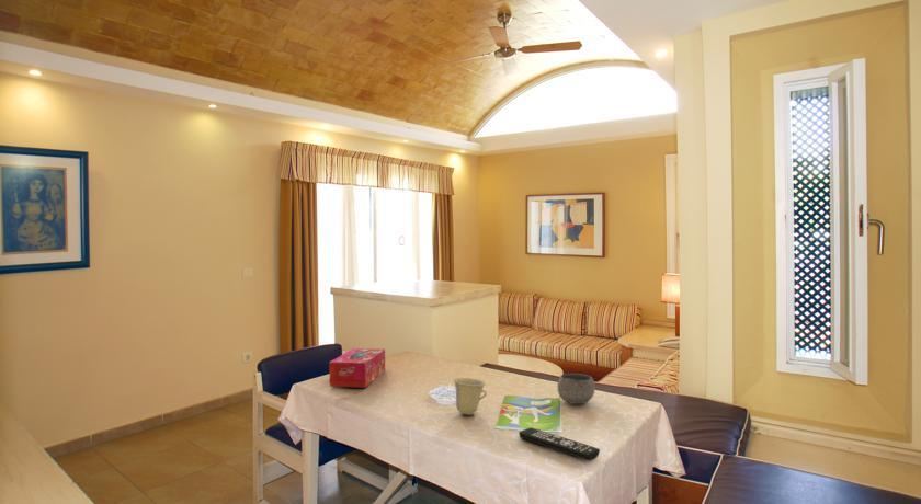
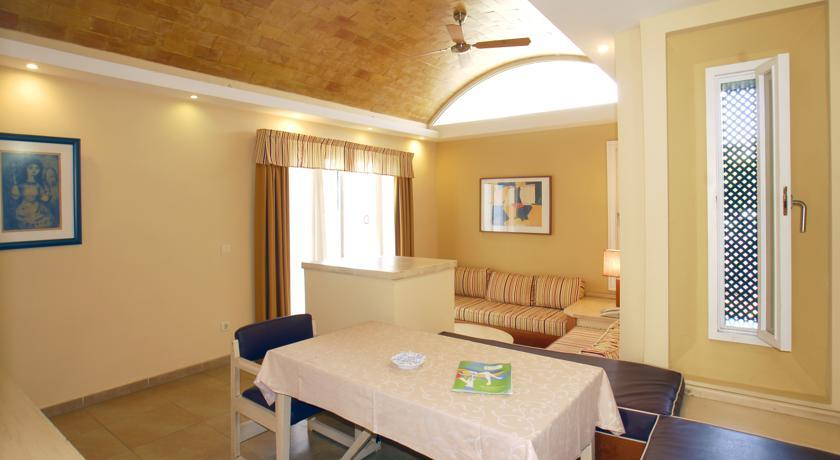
- bowl [556,373,596,405]
- cup [452,377,488,416]
- remote control [518,426,601,462]
- tissue box [328,347,386,389]
